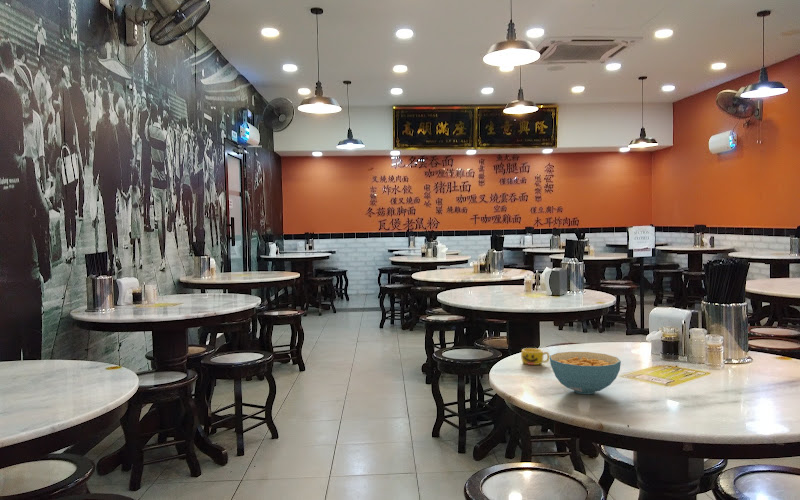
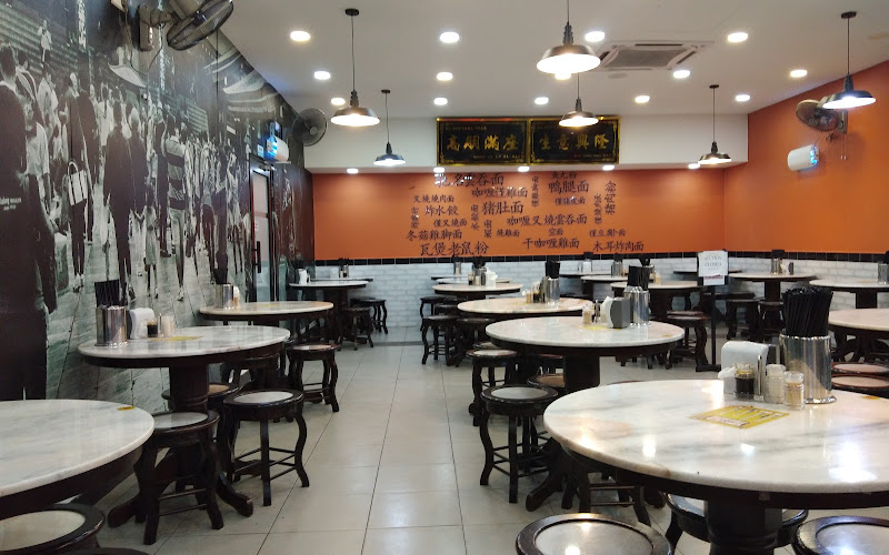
- cup [520,347,550,366]
- cereal bowl [549,351,622,395]
